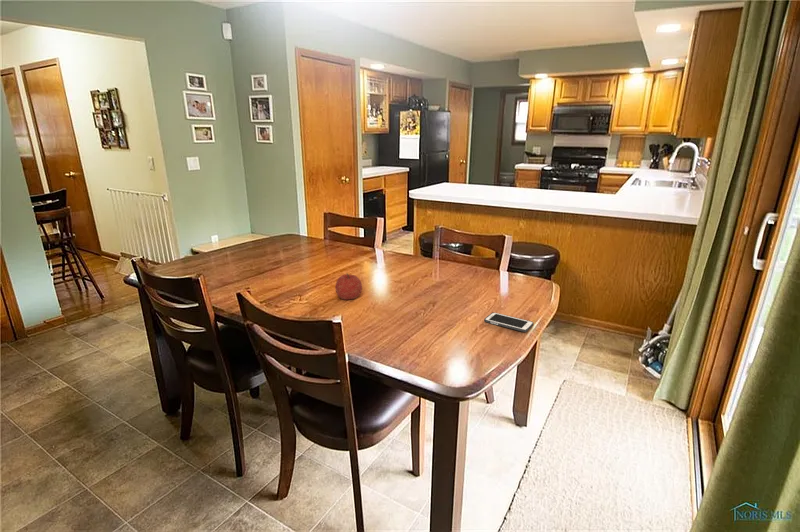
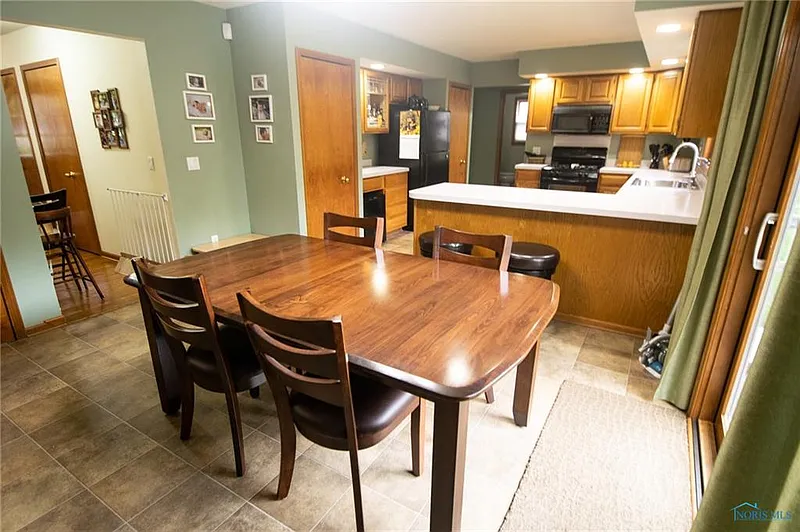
- cell phone [483,312,534,333]
- fruit [334,272,363,301]
